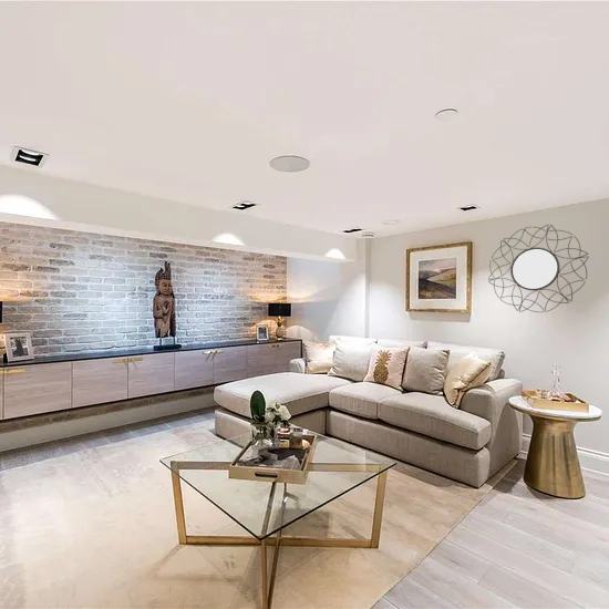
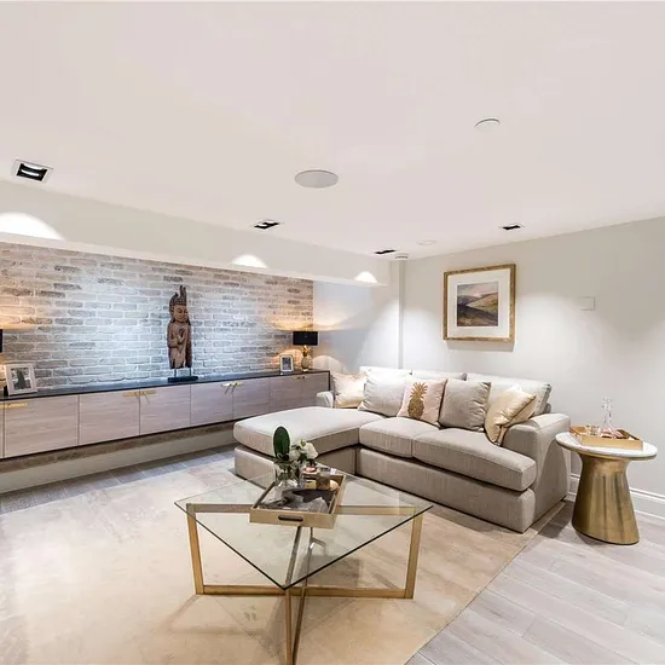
- home mirror [487,224,589,313]
